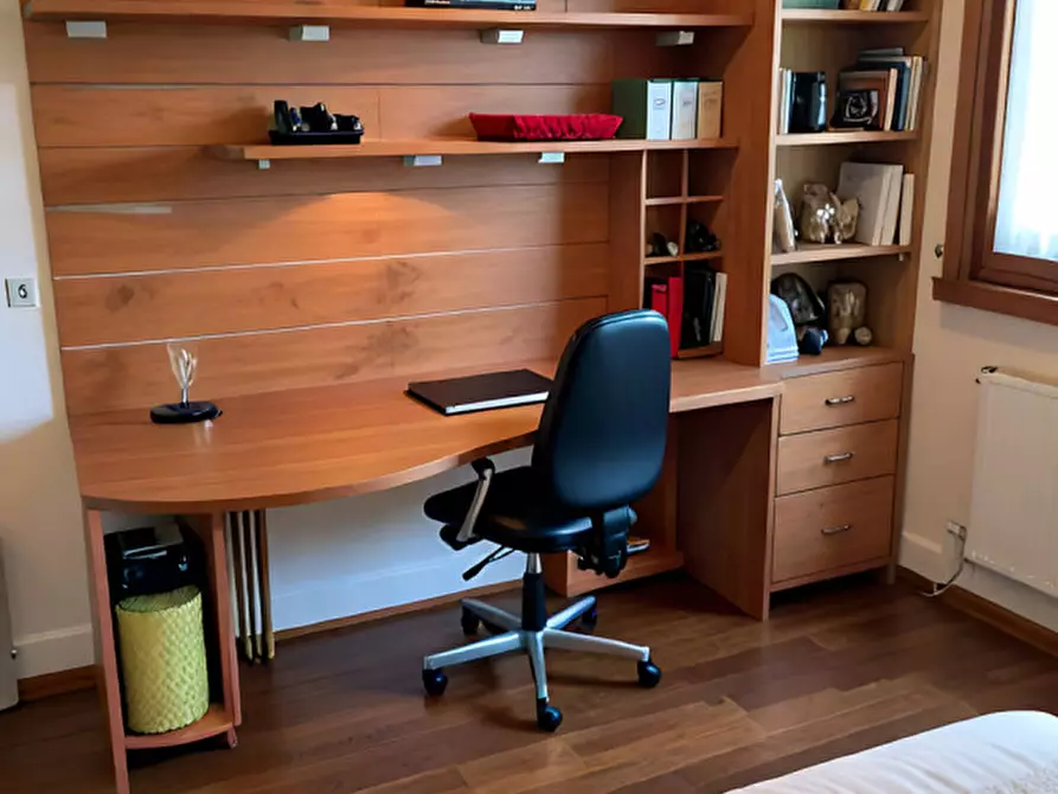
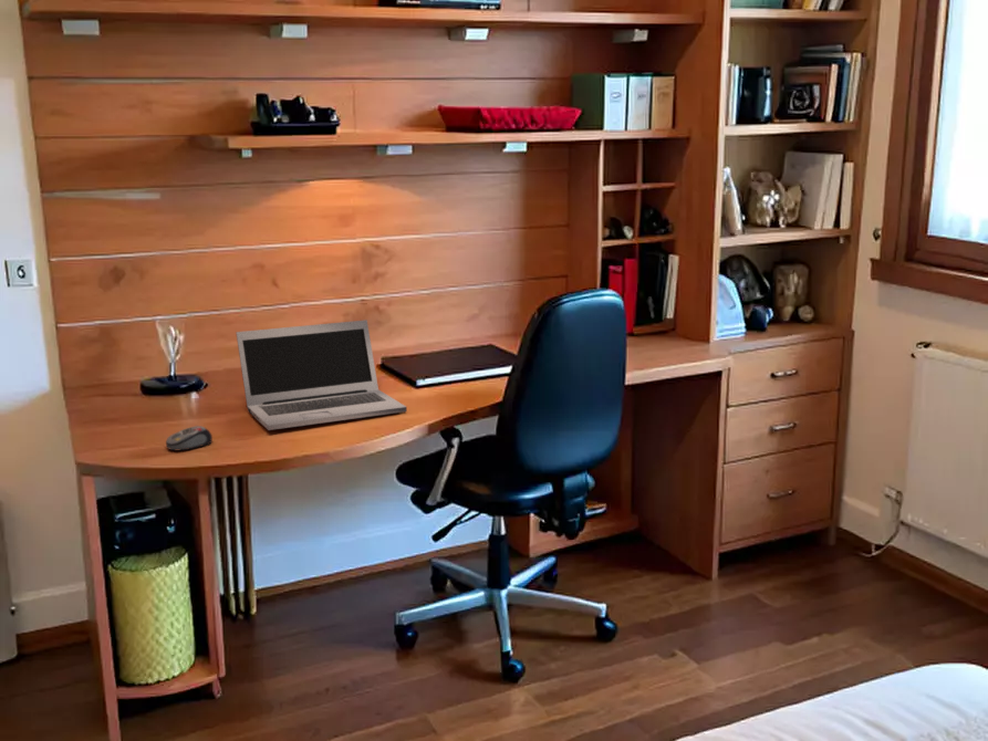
+ computer mouse [165,425,214,451]
+ laptop [235,319,408,431]
